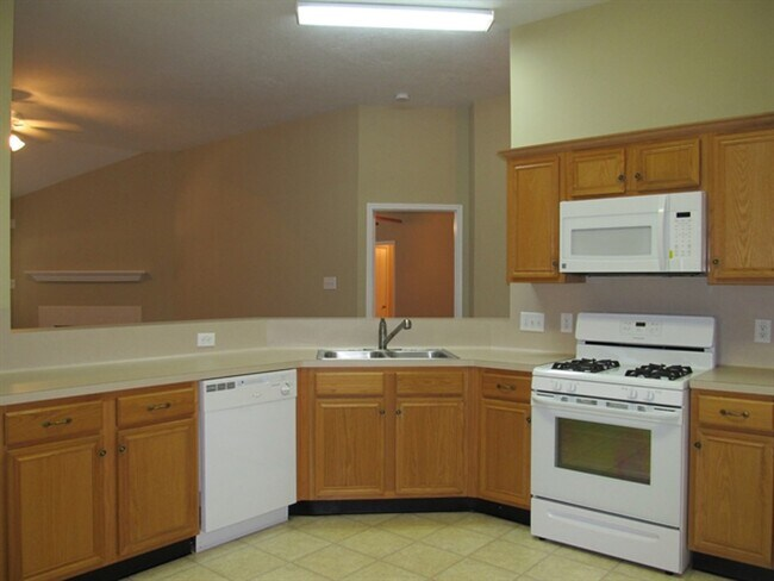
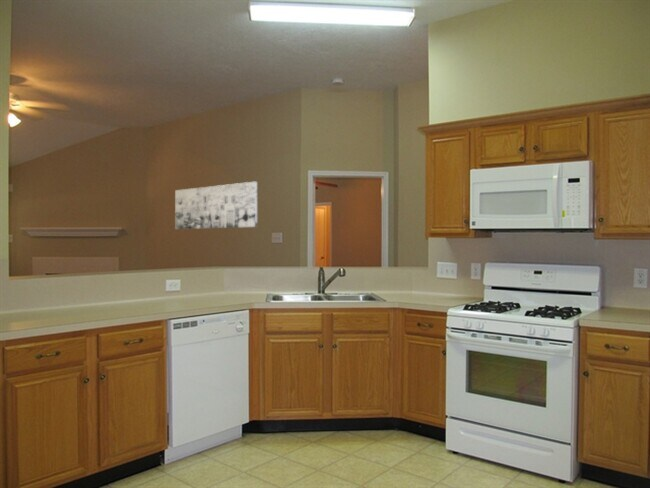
+ wall art [174,181,258,230]
